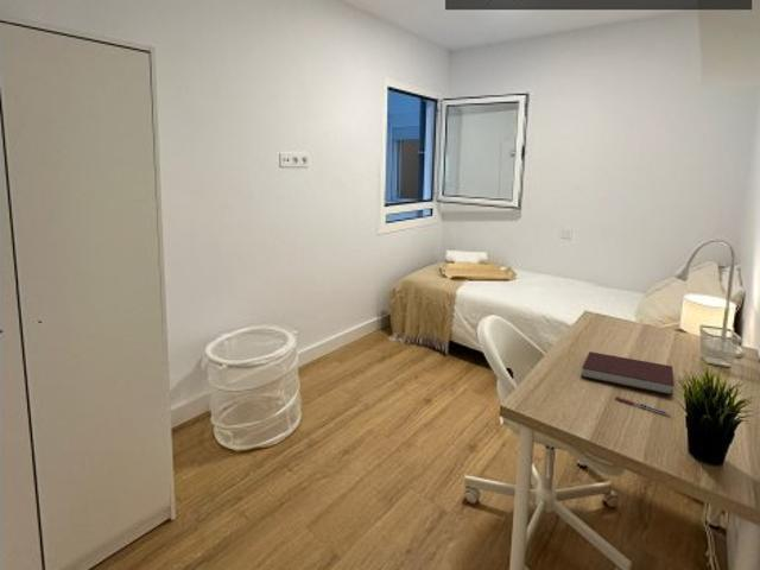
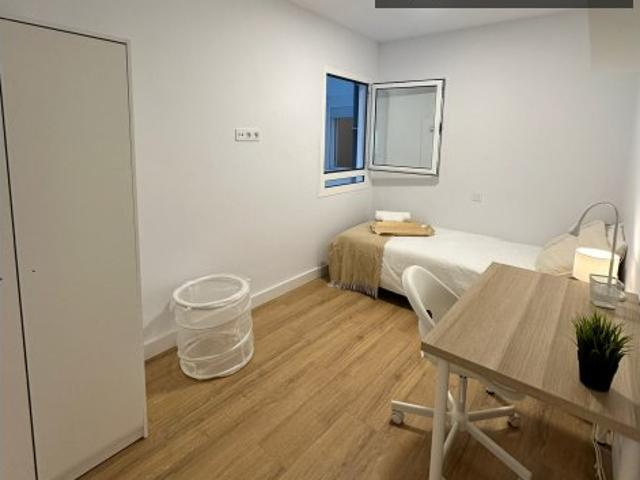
- pen [614,395,672,417]
- notebook [581,350,676,397]
